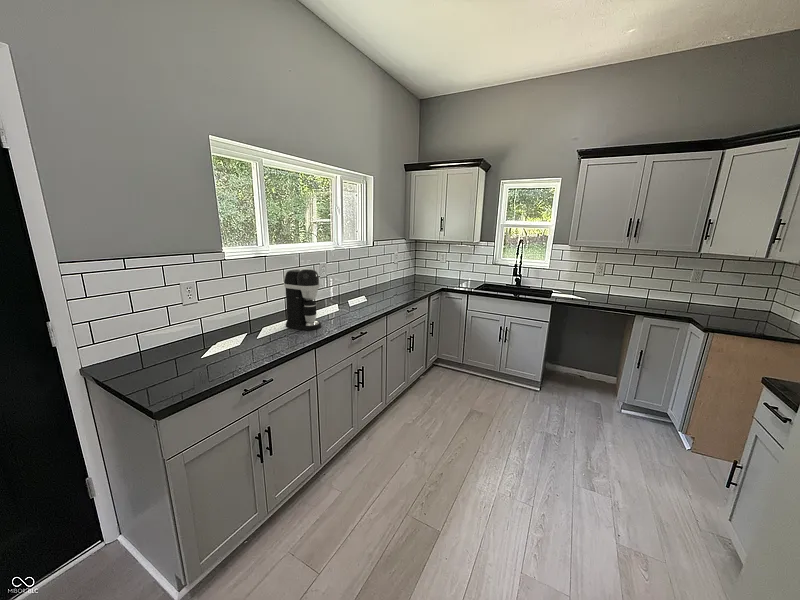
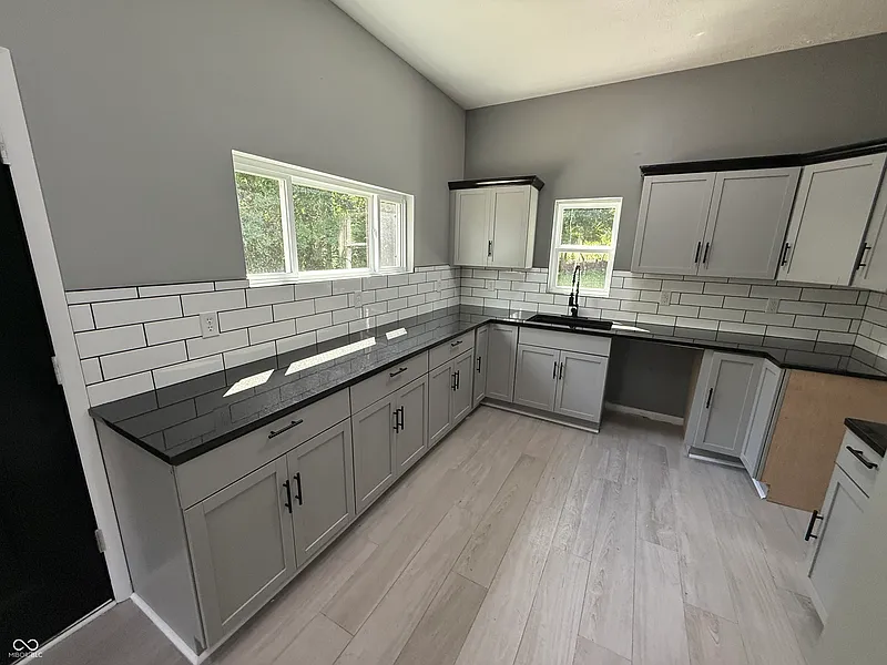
- coffee maker [283,267,322,331]
